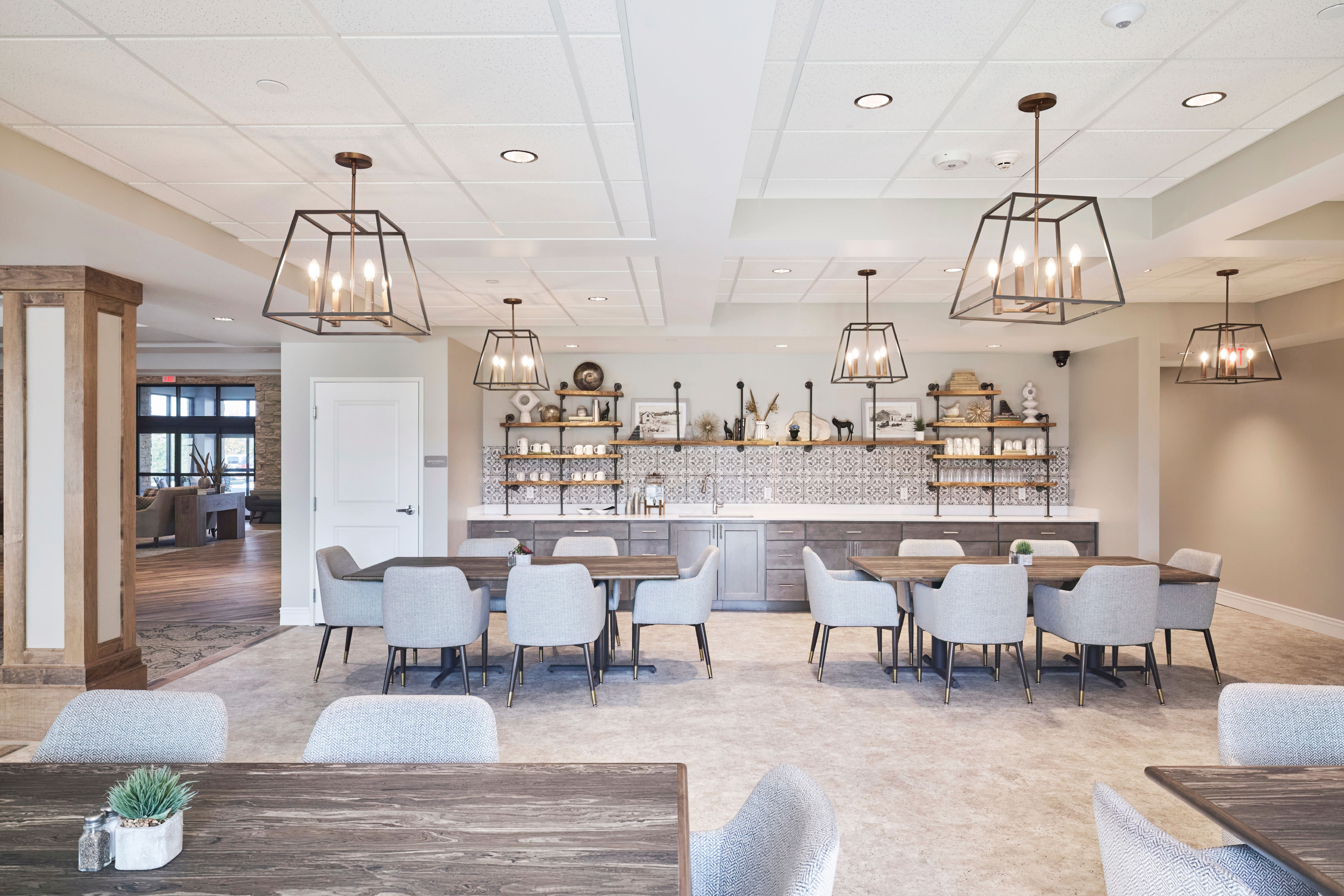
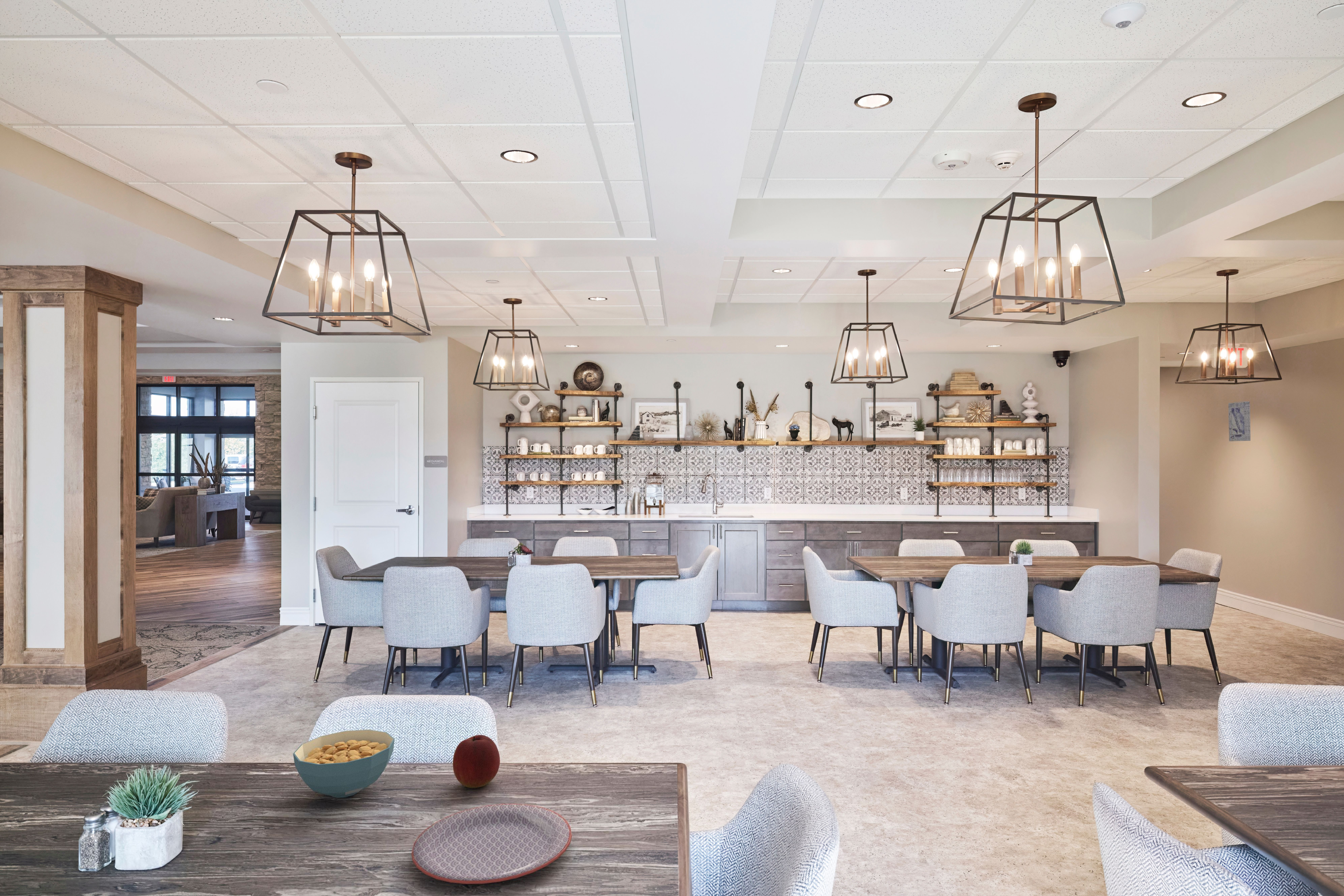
+ apple [452,735,500,788]
+ wall art [1228,401,1251,441]
+ cereal bowl [293,729,395,798]
+ plate [411,804,572,884]
